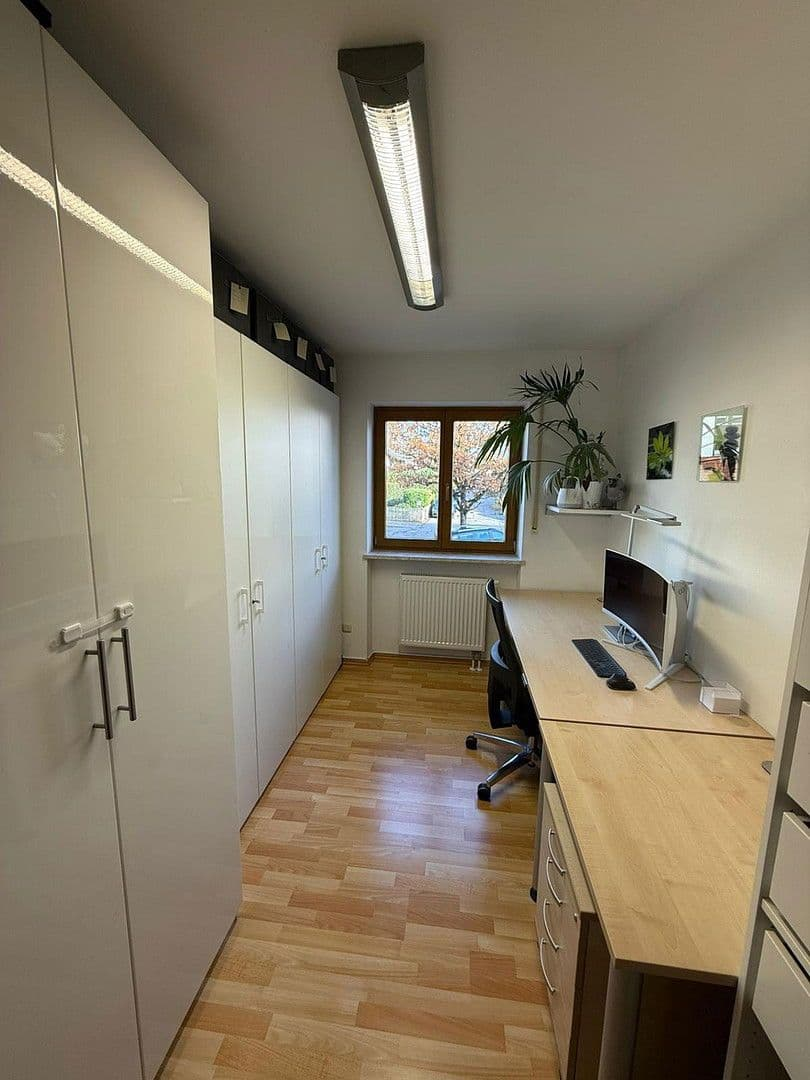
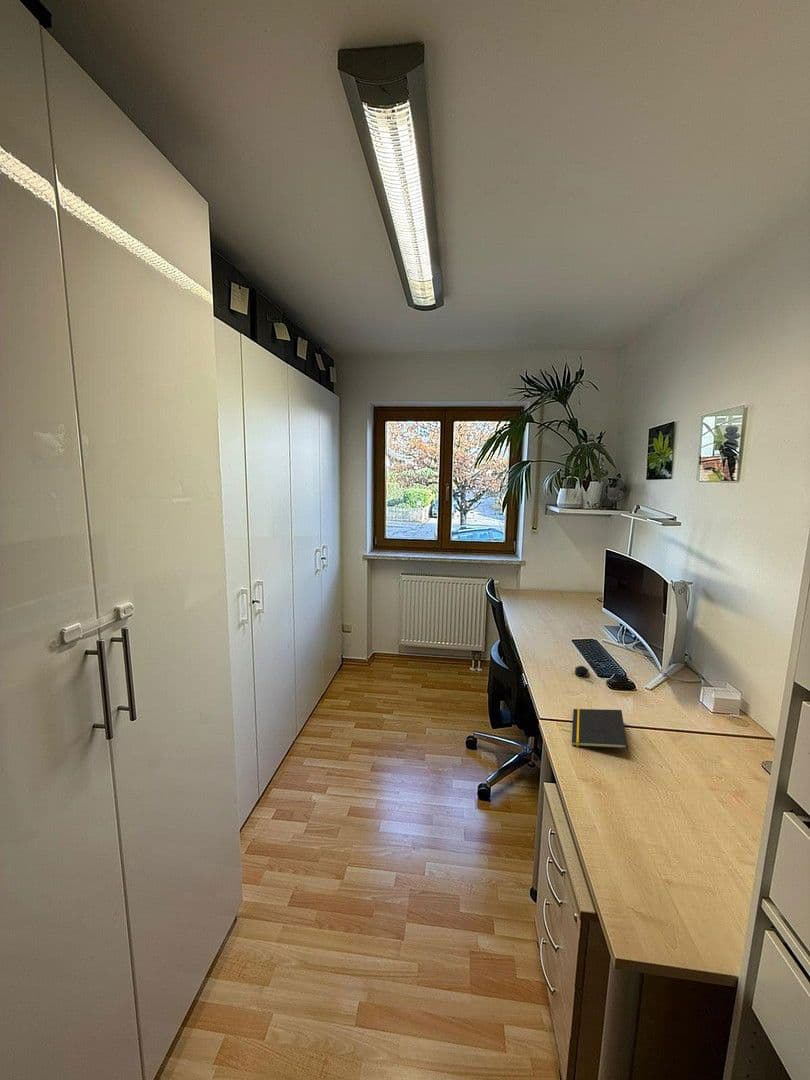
+ notepad [571,708,628,750]
+ computer mouse [574,665,593,683]
